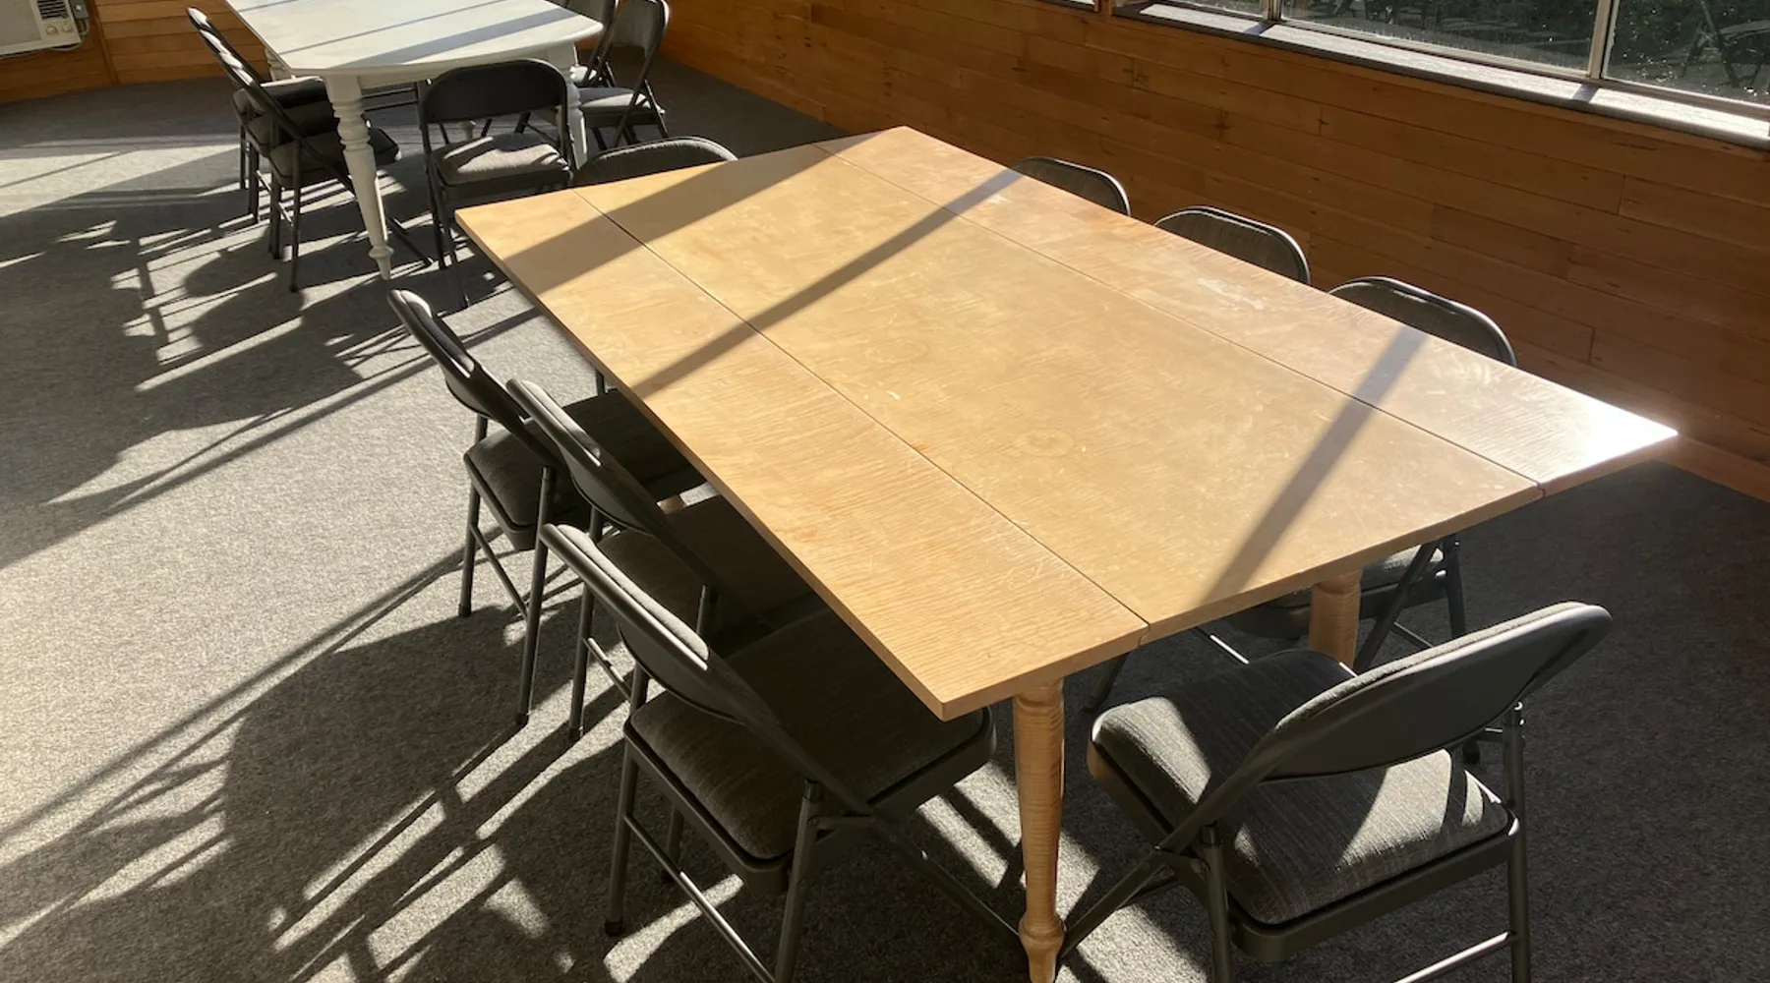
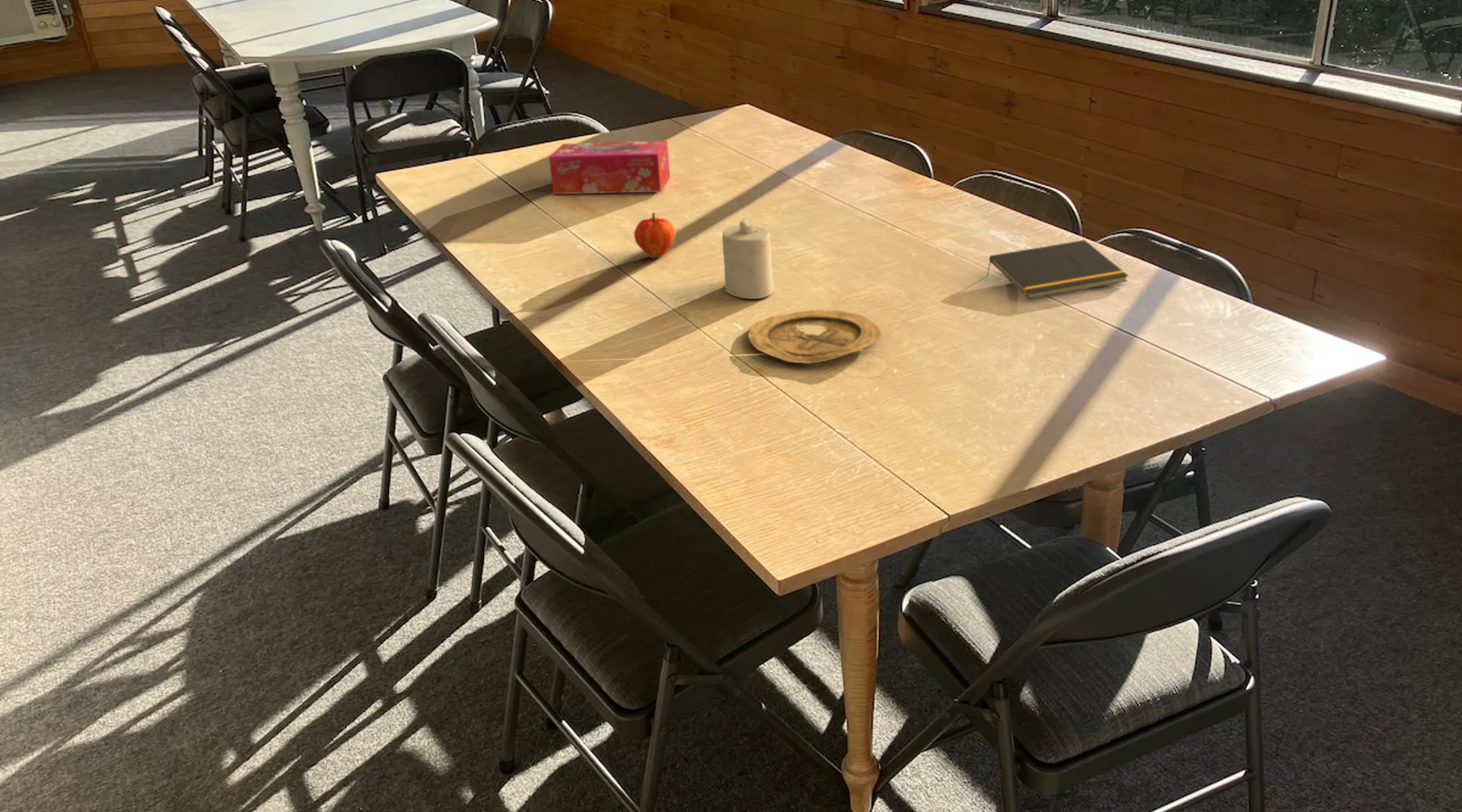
+ notepad [986,240,1130,300]
+ tissue box [548,140,671,195]
+ plate [747,309,881,365]
+ candle [721,218,775,300]
+ fruit [633,212,677,259]
